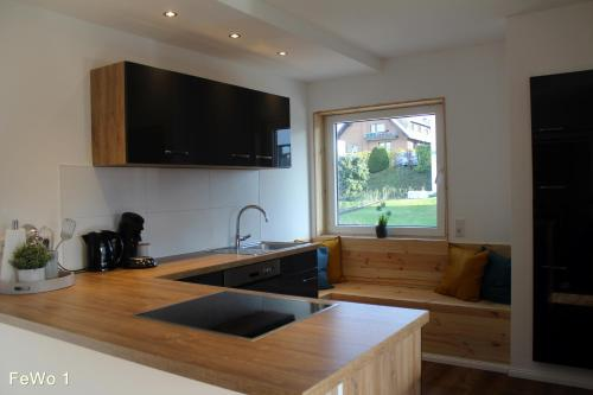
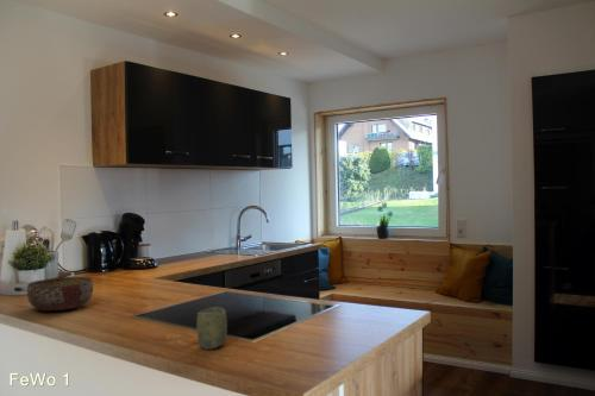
+ bowl [26,276,94,312]
+ cup [195,306,228,351]
